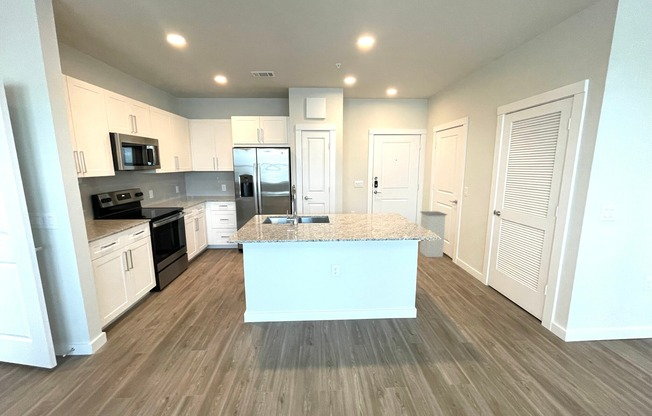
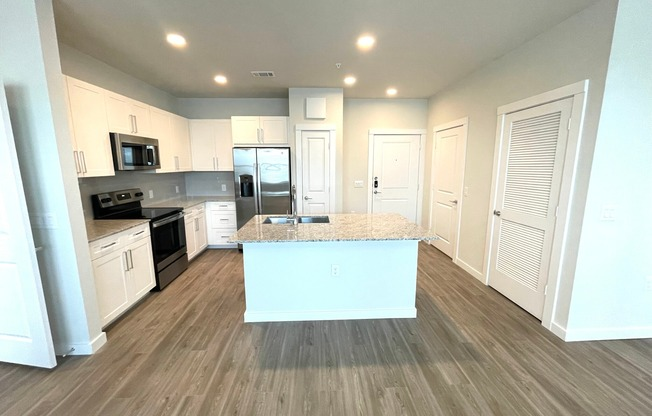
- trash can [419,210,448,258]
